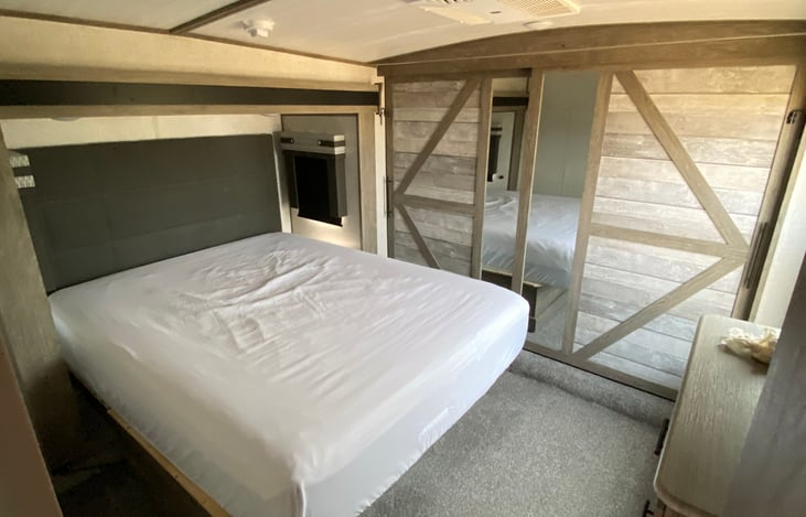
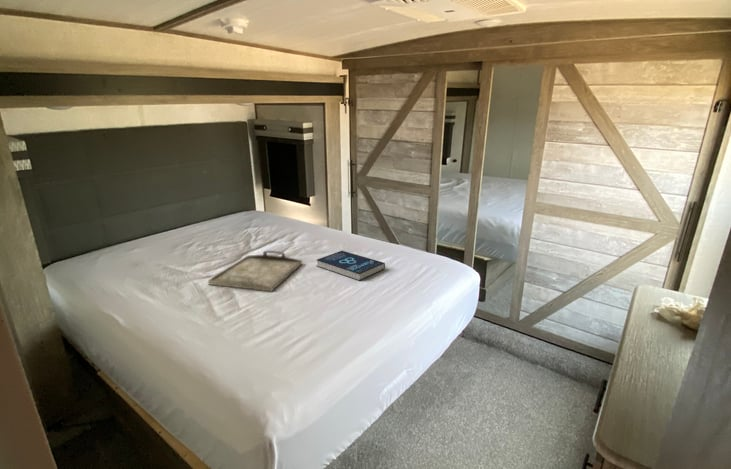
+ serving tray [207,250,303,293]
+ book [316,250,386,282]
